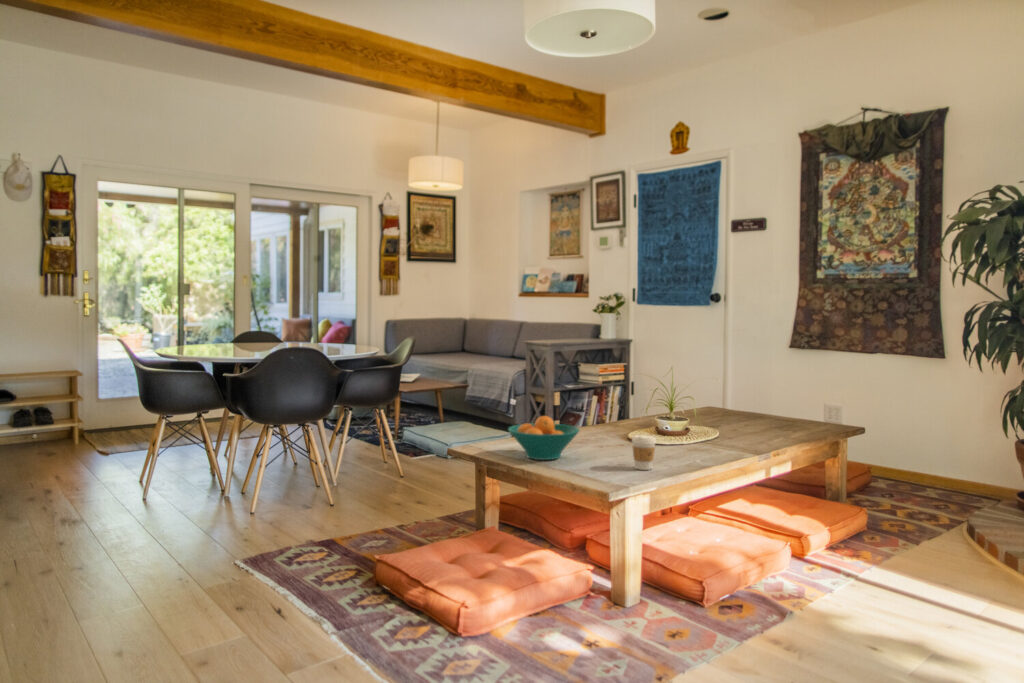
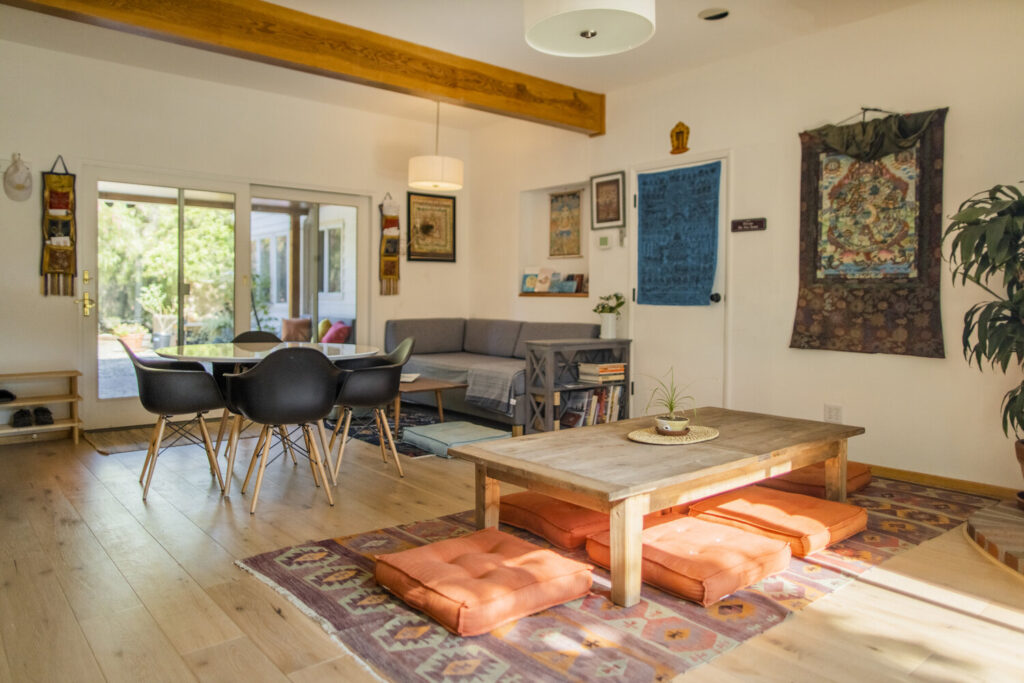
- fruit bowl [507,415,581,461]
- coffee cup [631,434,657,471]
